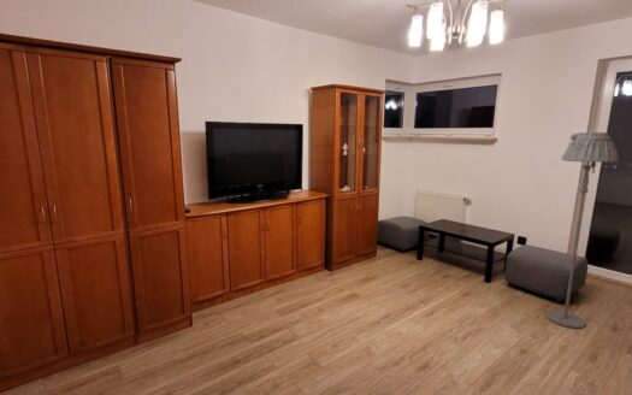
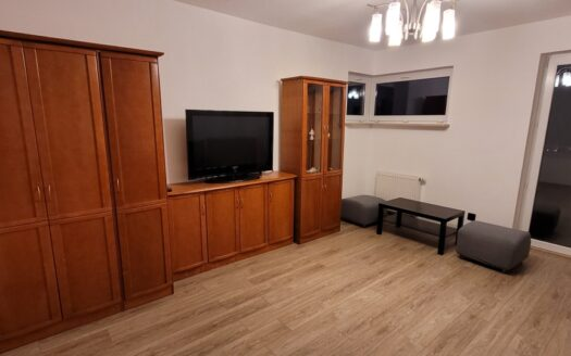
- floor lamp [544,131,620,330]
